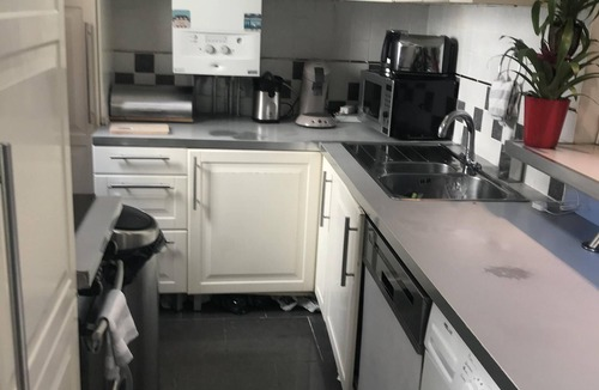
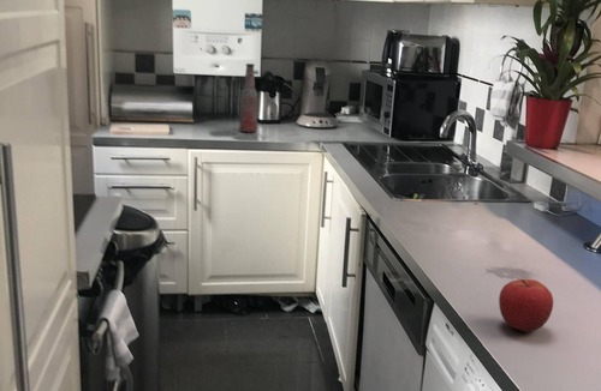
+ bottle [238,62,260,133]
+ fruit [498,277,554,333]
